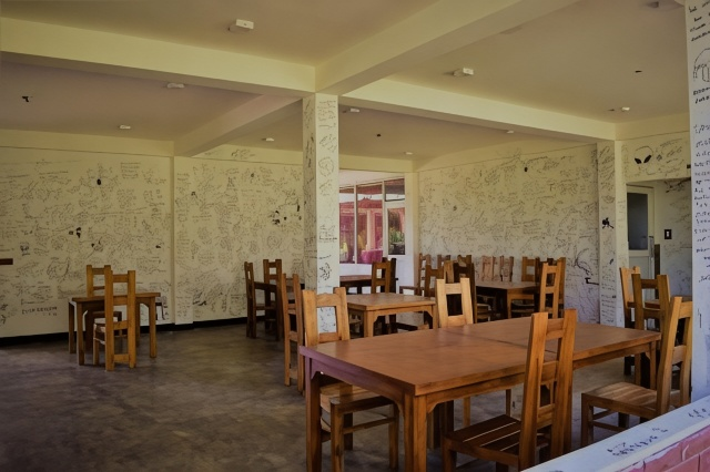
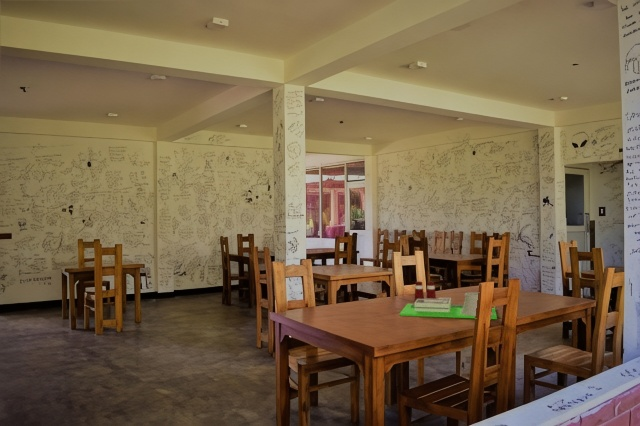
+ architectural model [399,281,498,320]
